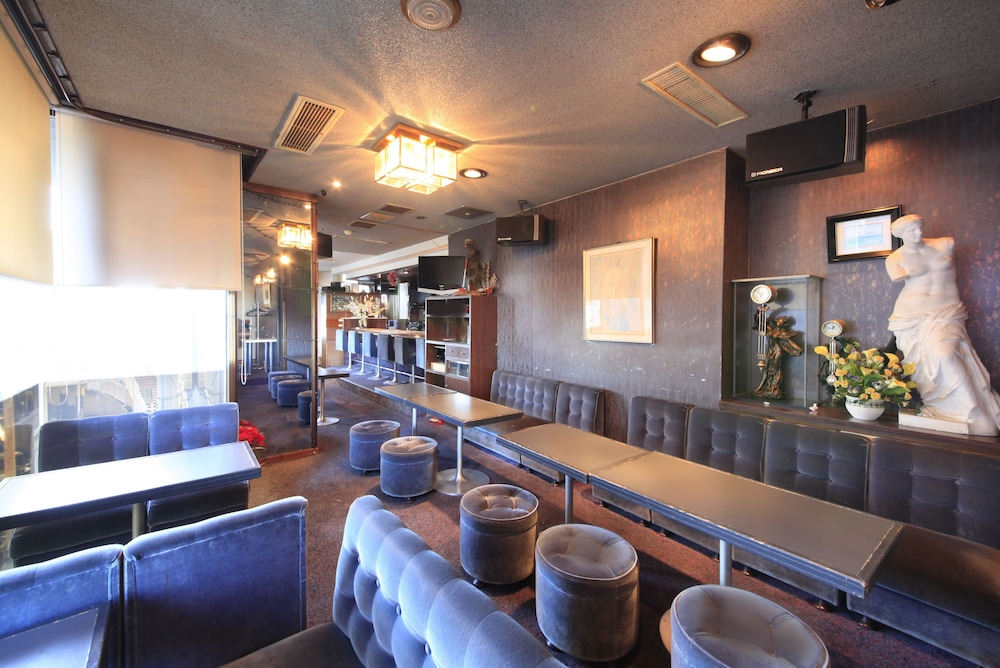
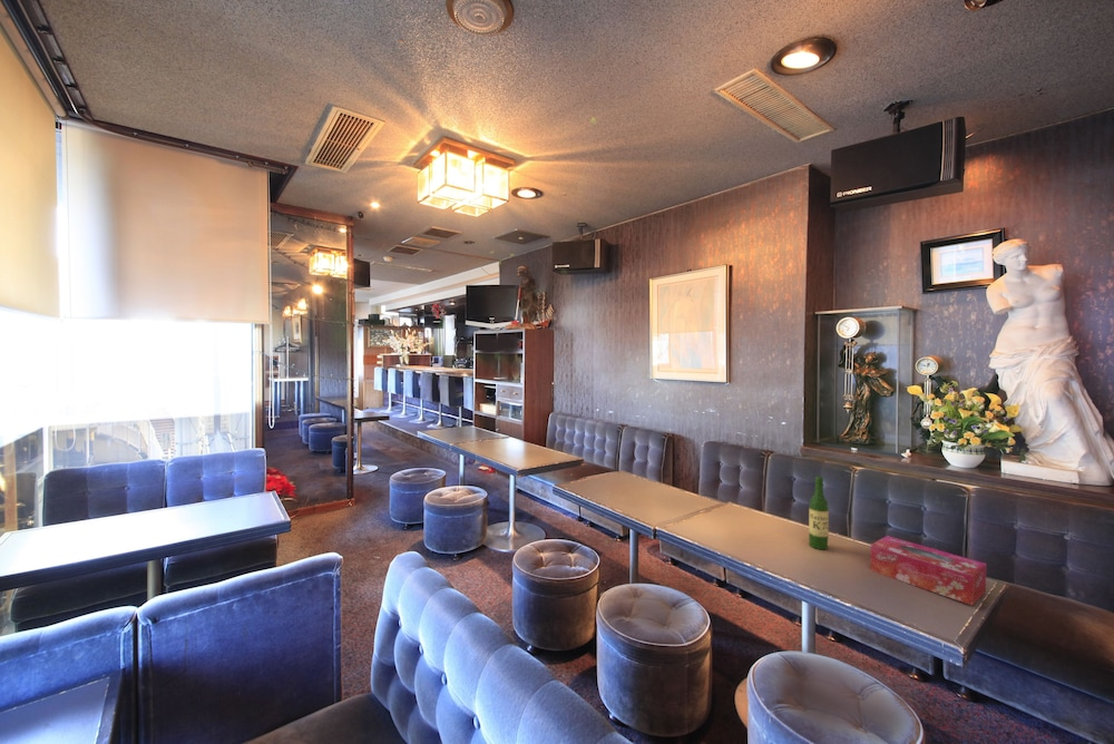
+ wine bottle [808,476,830,550]
+ tissue box [869,535,987,607]
